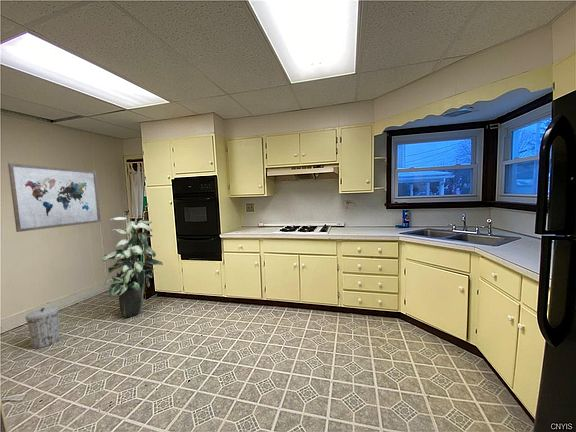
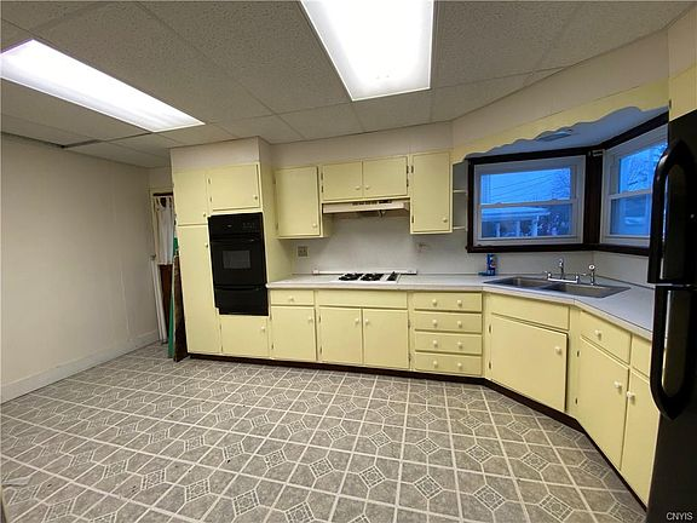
- indoor plant [101,216,164,318]
- trash can [25,305,61,350]
- wall art [7,162,102,233]
